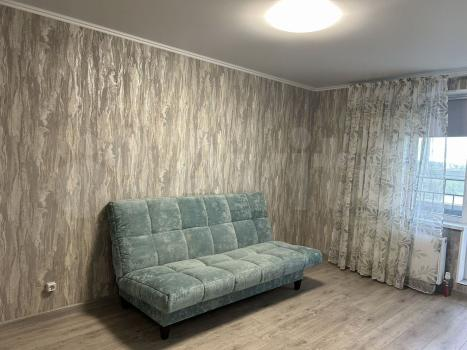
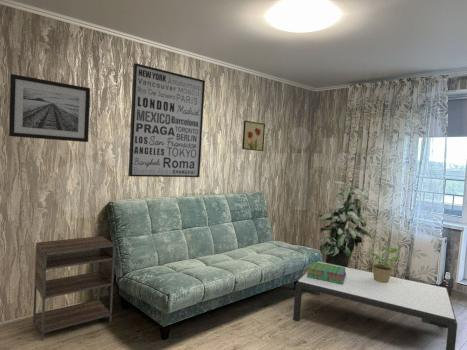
+ indoor plant [316,180,372,268]
+ stack of books [306,261,346,285]
+ wall art [241,120,266,152]
+ wall art [127,62,206,178]
+ potted plant [368,245,401,283]
+ wall art [8,73,91,143]
+ nightstand [32,235,116,341]
+ coffee table [292,261,458,350]
